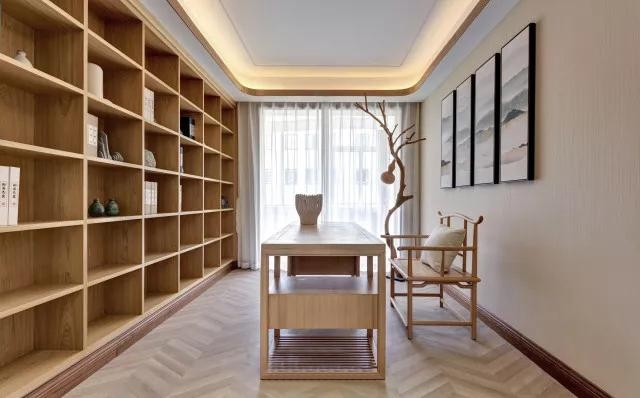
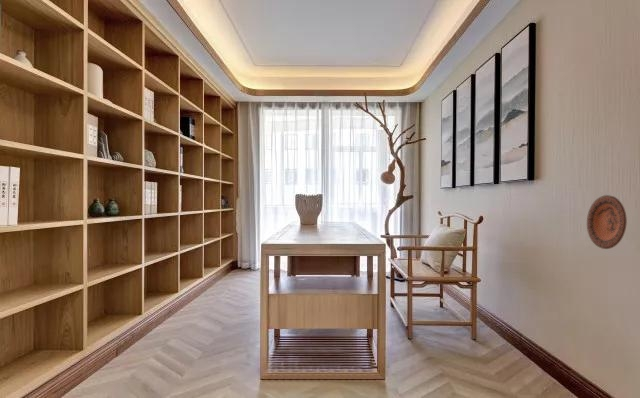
+ decorative plate [586,194,628,250]
